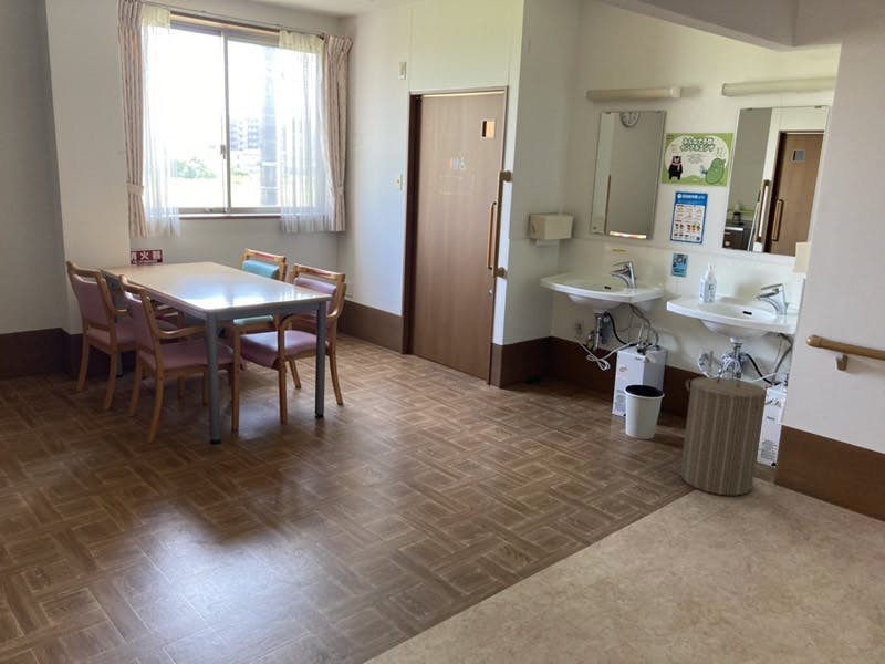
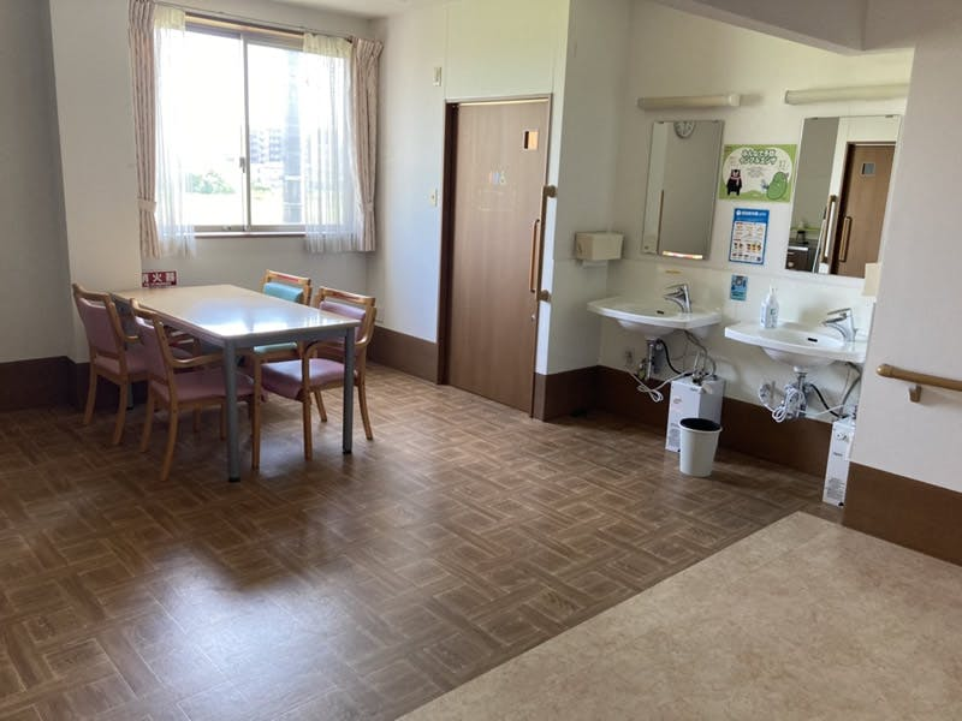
- laundry hamper [679,369,774,496]
